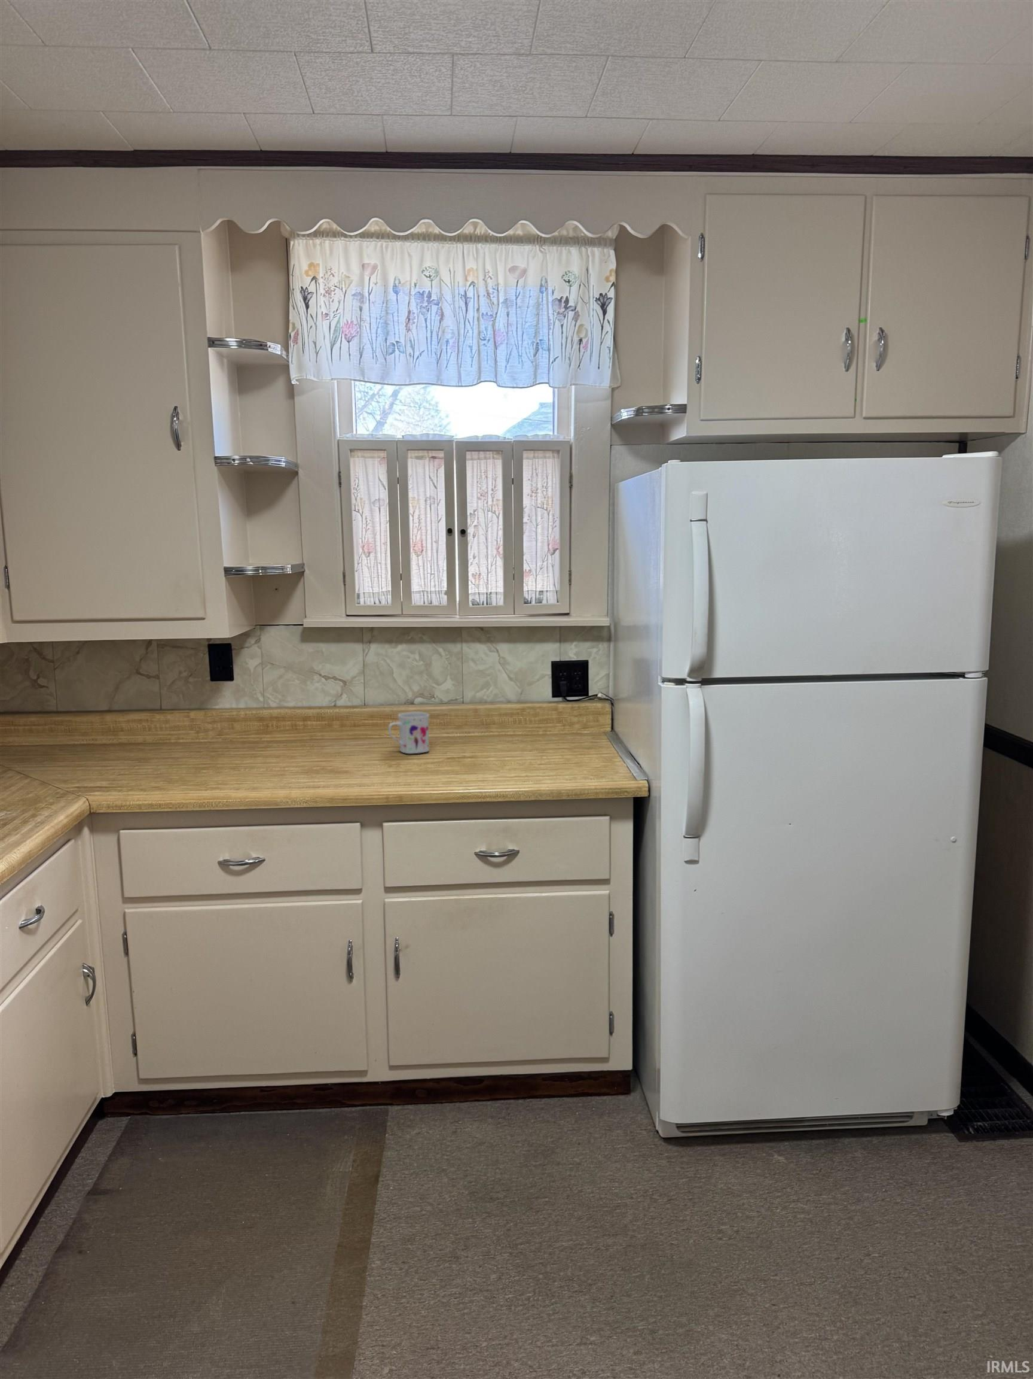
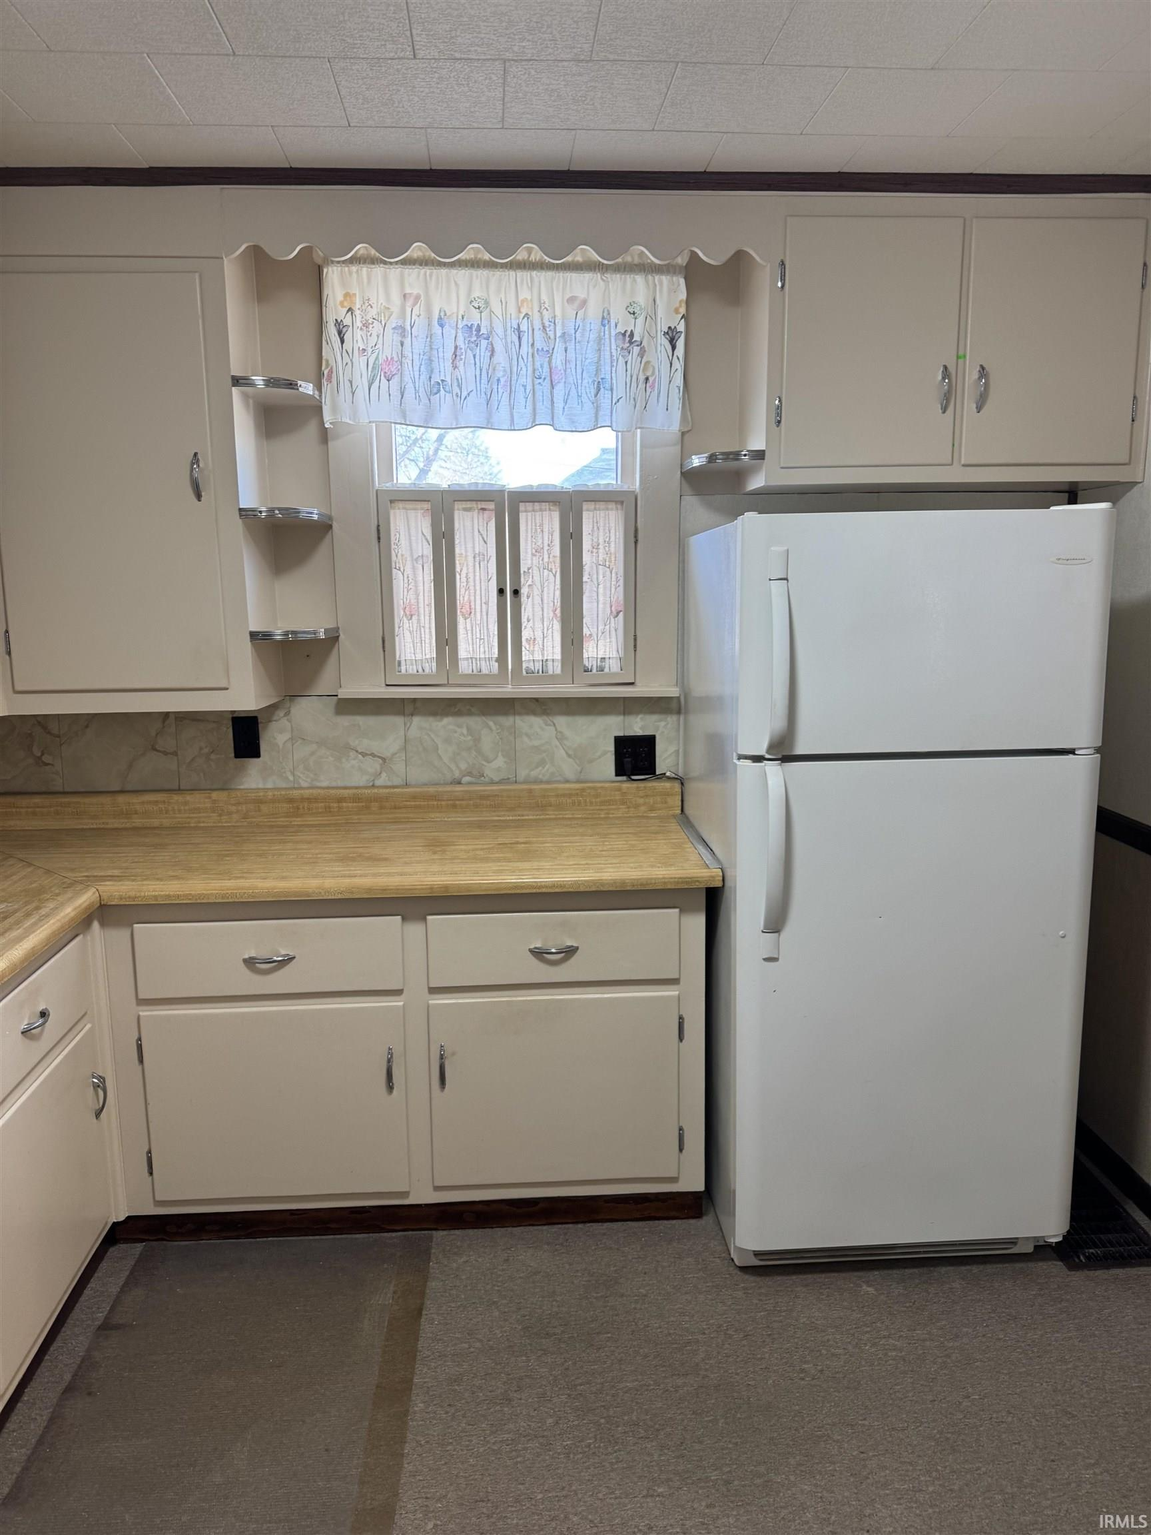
- mug [388,711,430,755]
